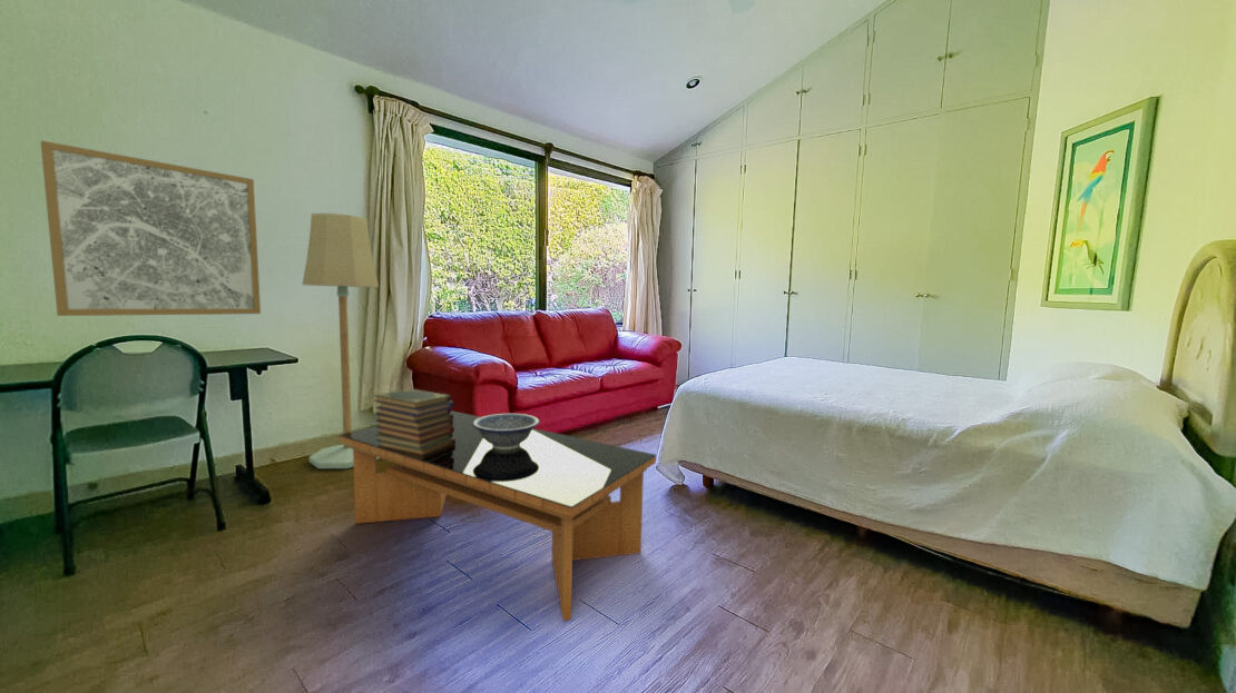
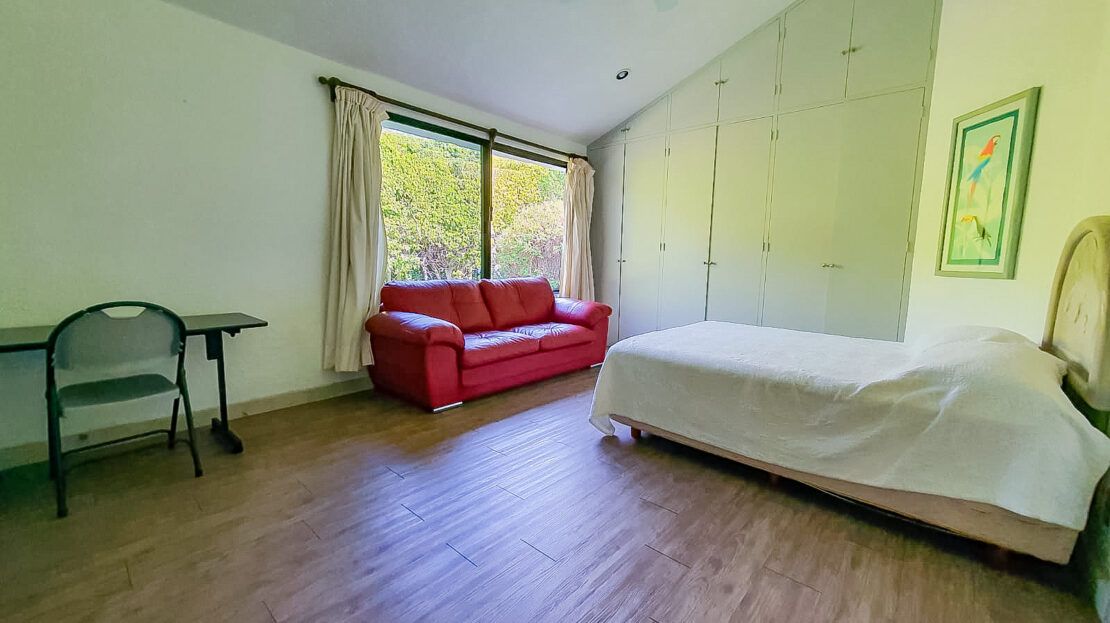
- wall art [40,140,262,317]
- floor lamp [301,212,380,469]
- book stack [372,387,455,456]
- decorative bowl [472,413,541,449]
- coffee table [339,409,657,622]
